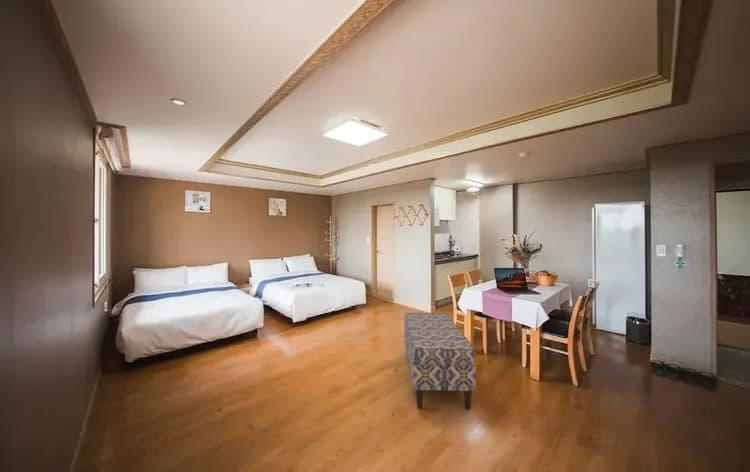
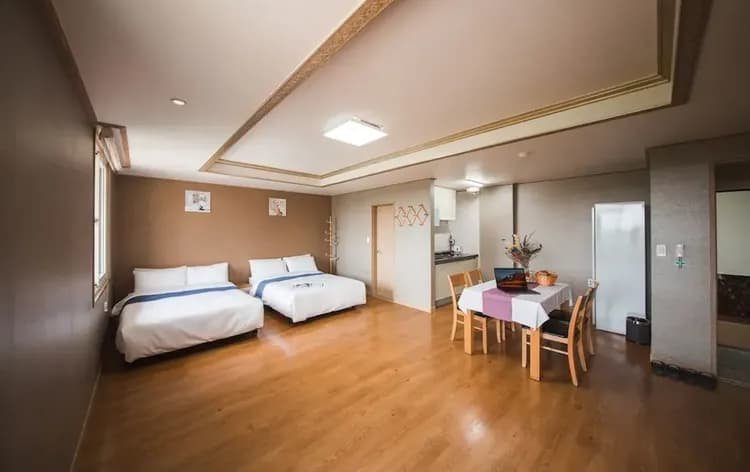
- bench [403,312,477,410]
